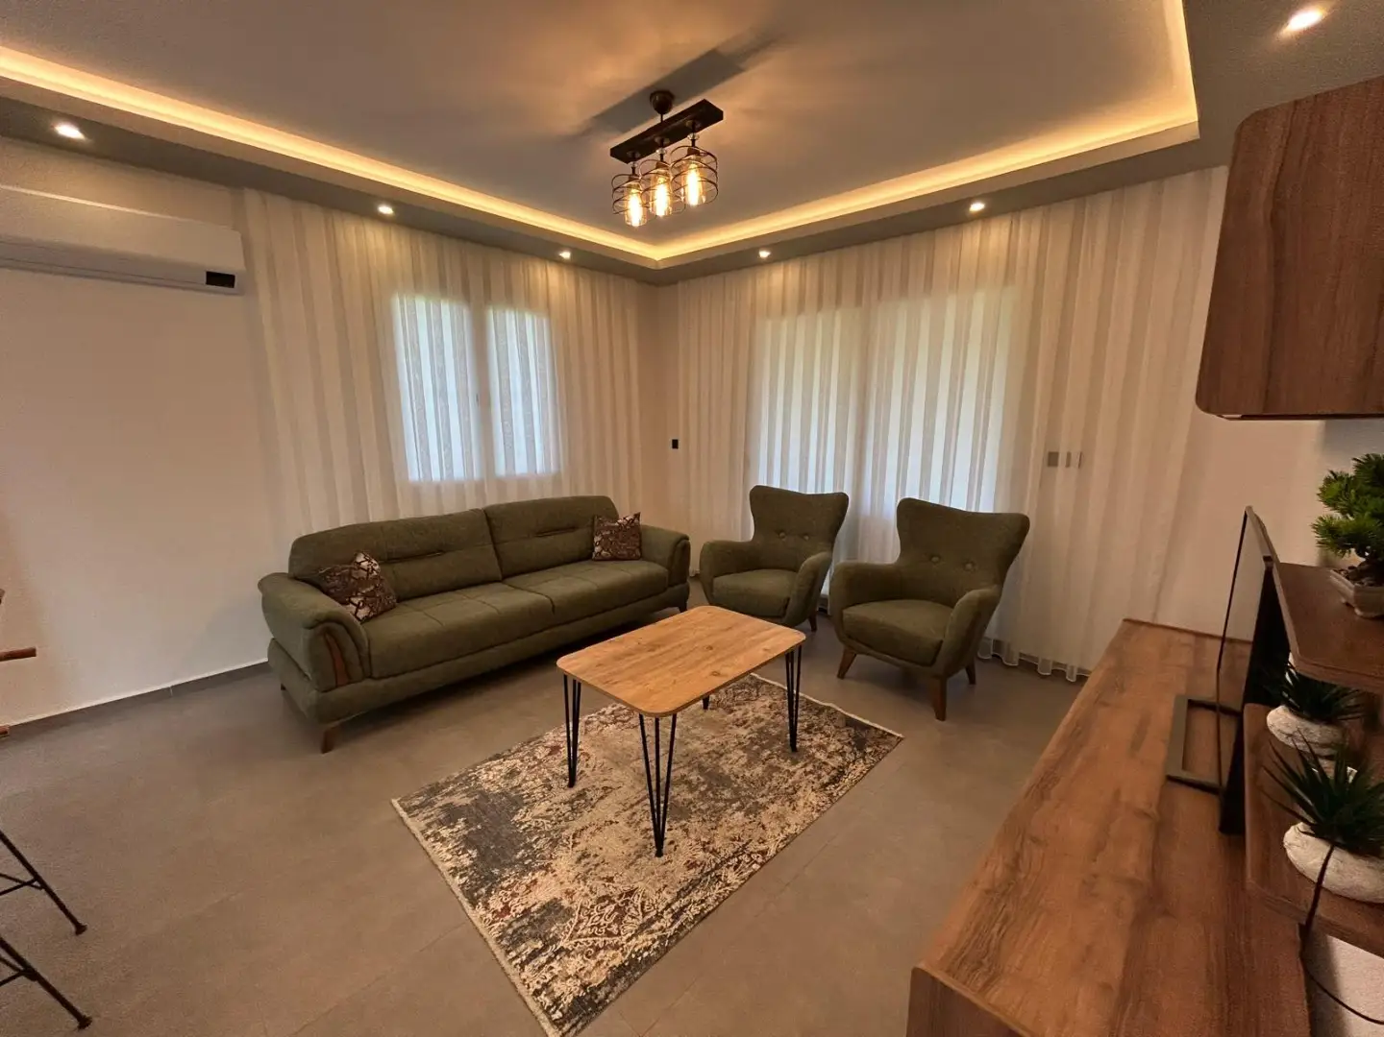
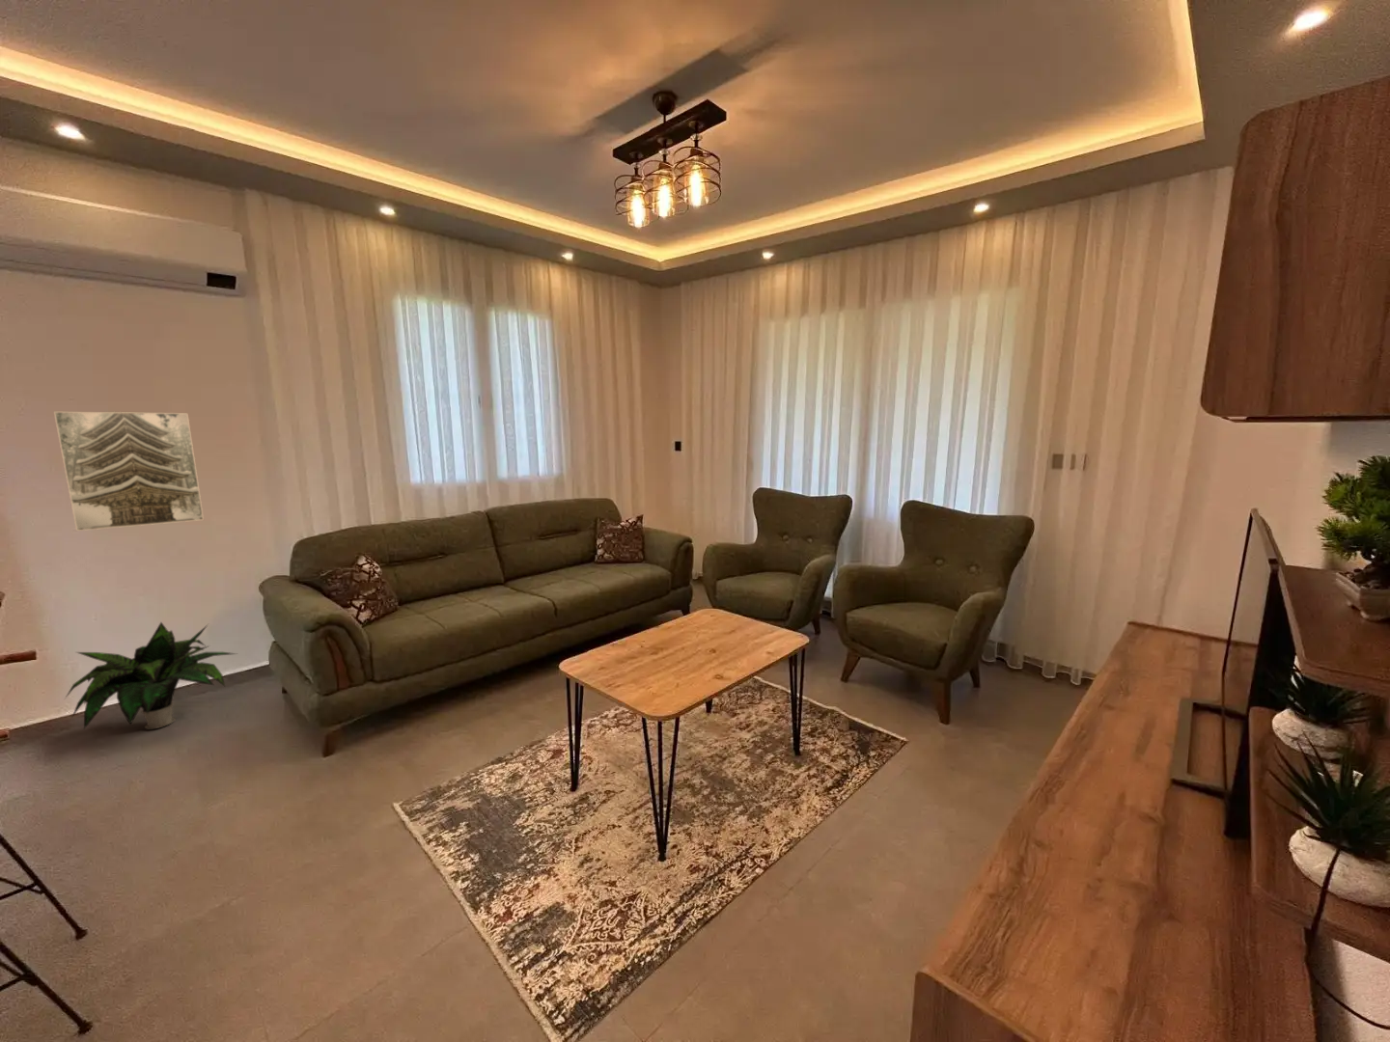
+ potted plant [63,622,238,730]
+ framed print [54,412,205,532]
